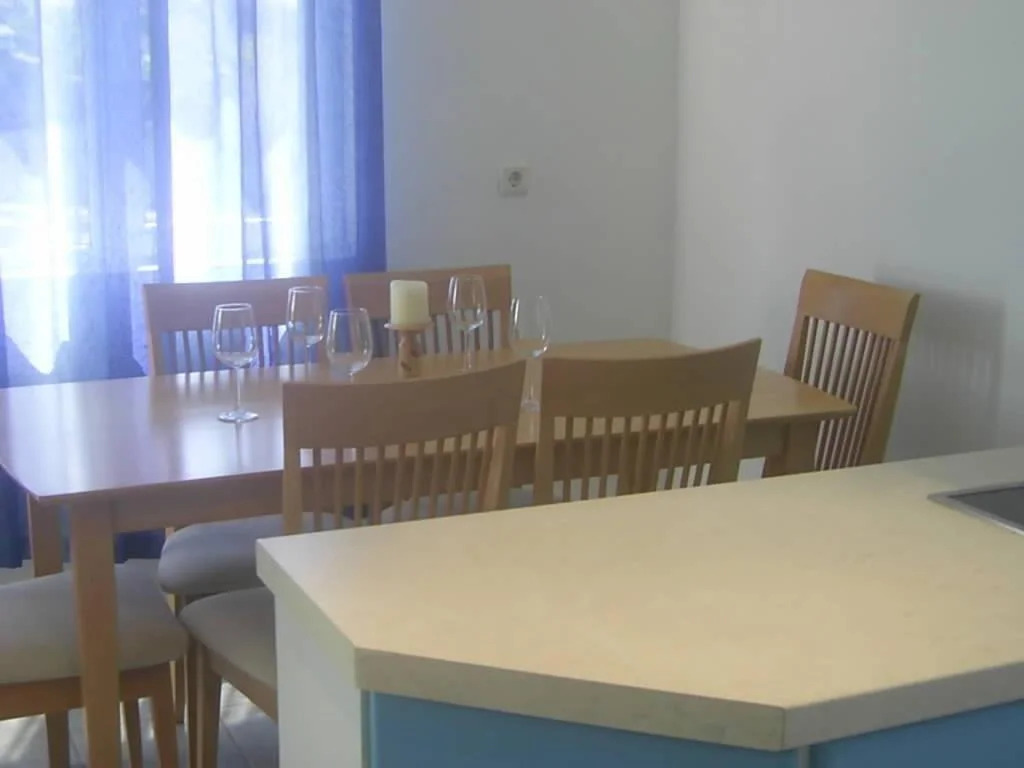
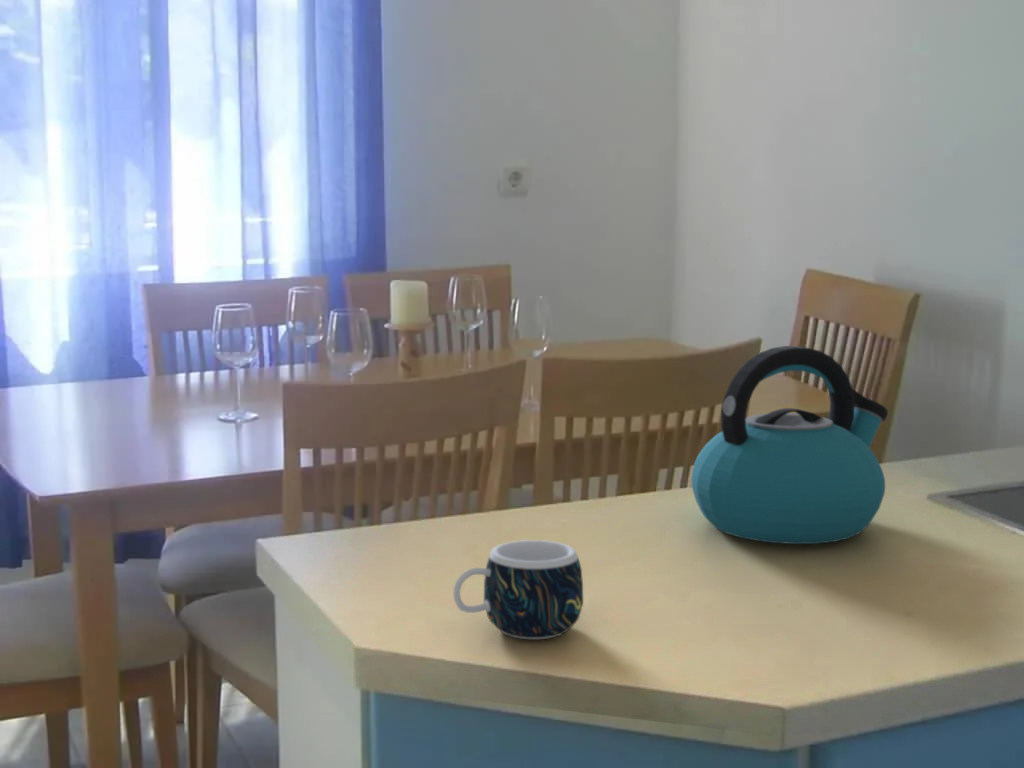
+ kettle [691,345,889,545]
+ mug [452,539,584,640]
